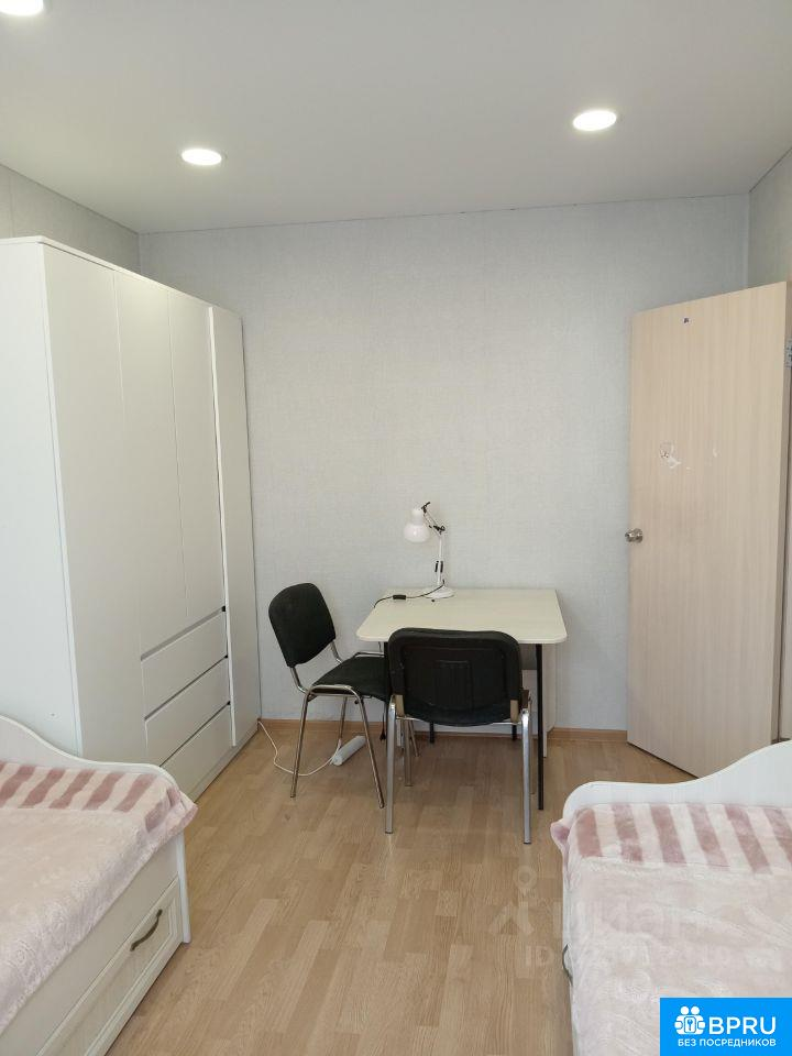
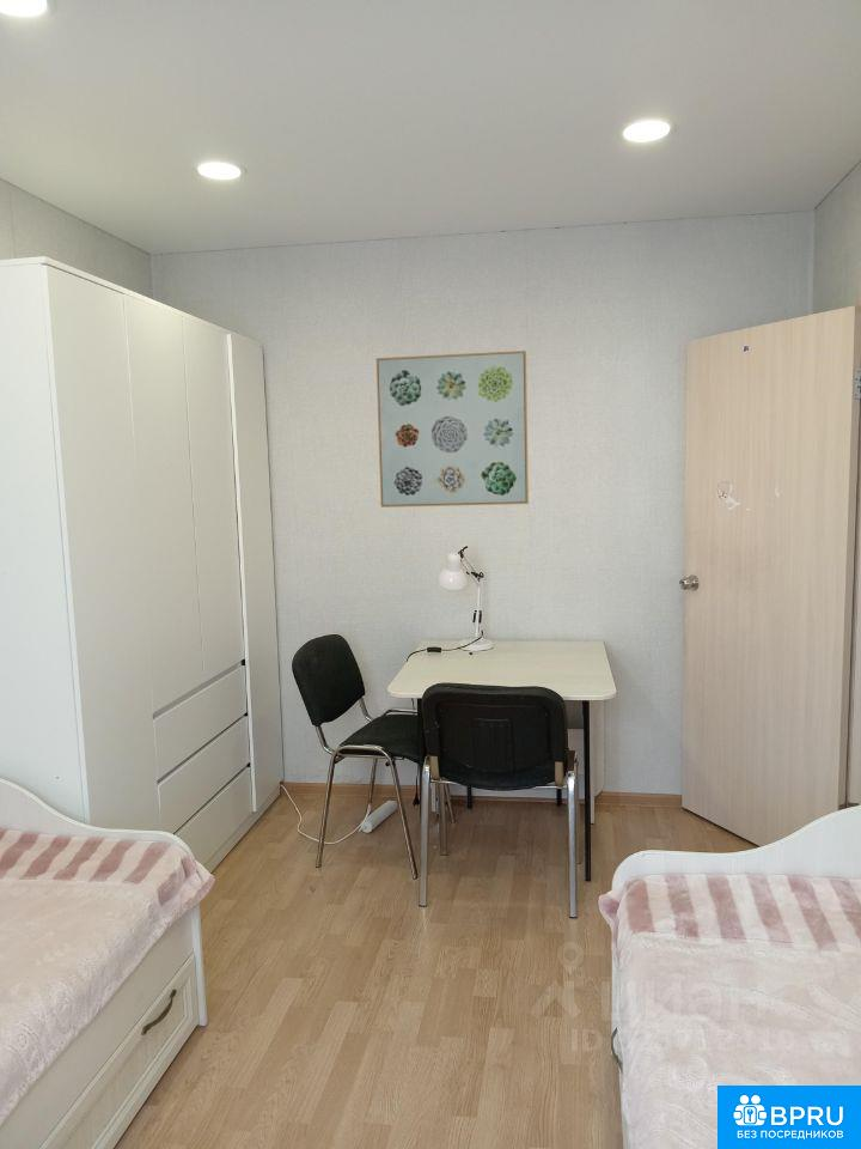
+ wall art [375,349,530,509]
